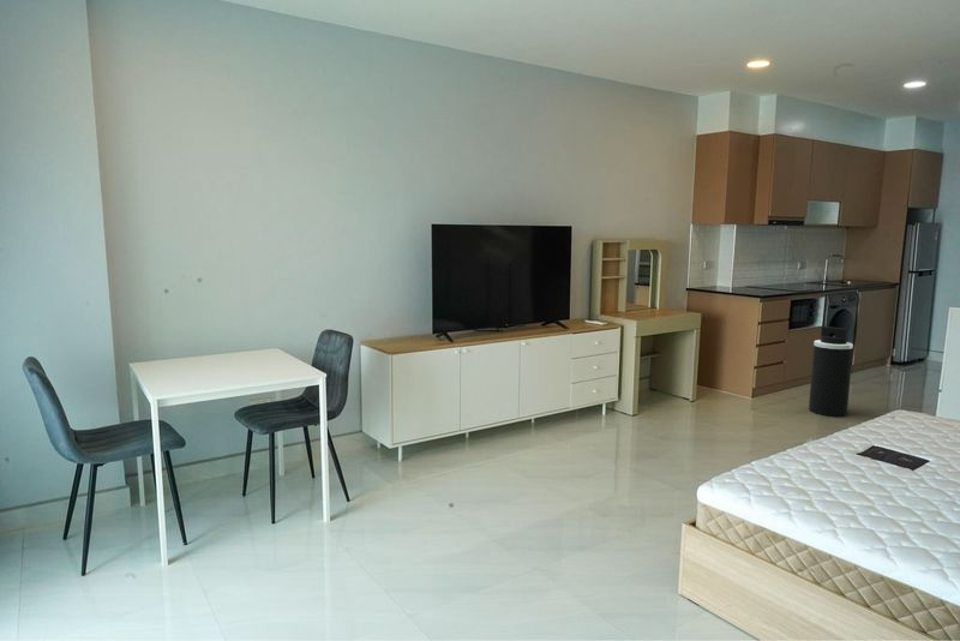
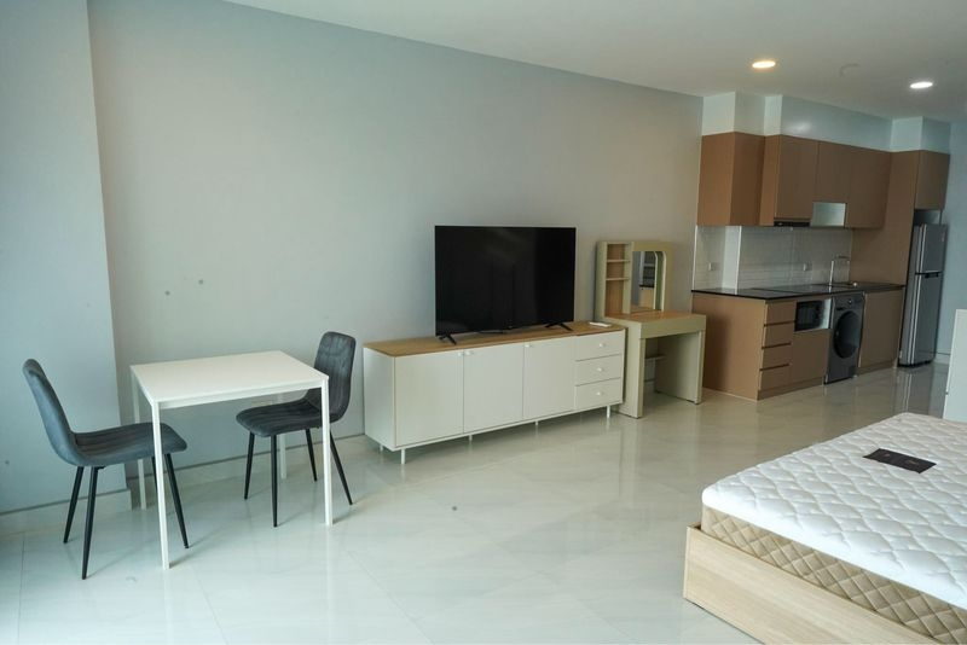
- trash can [808,325,854,418]
